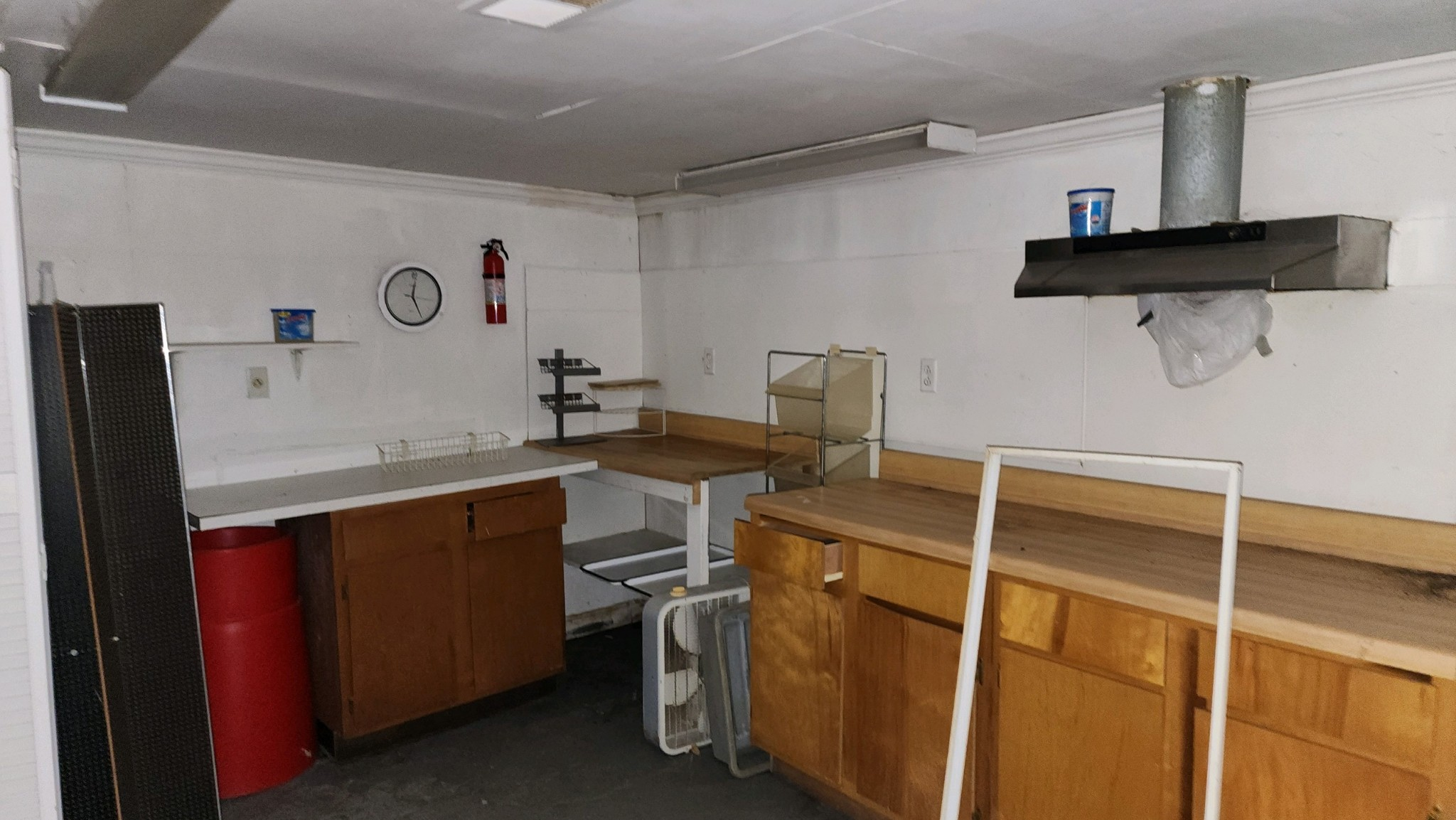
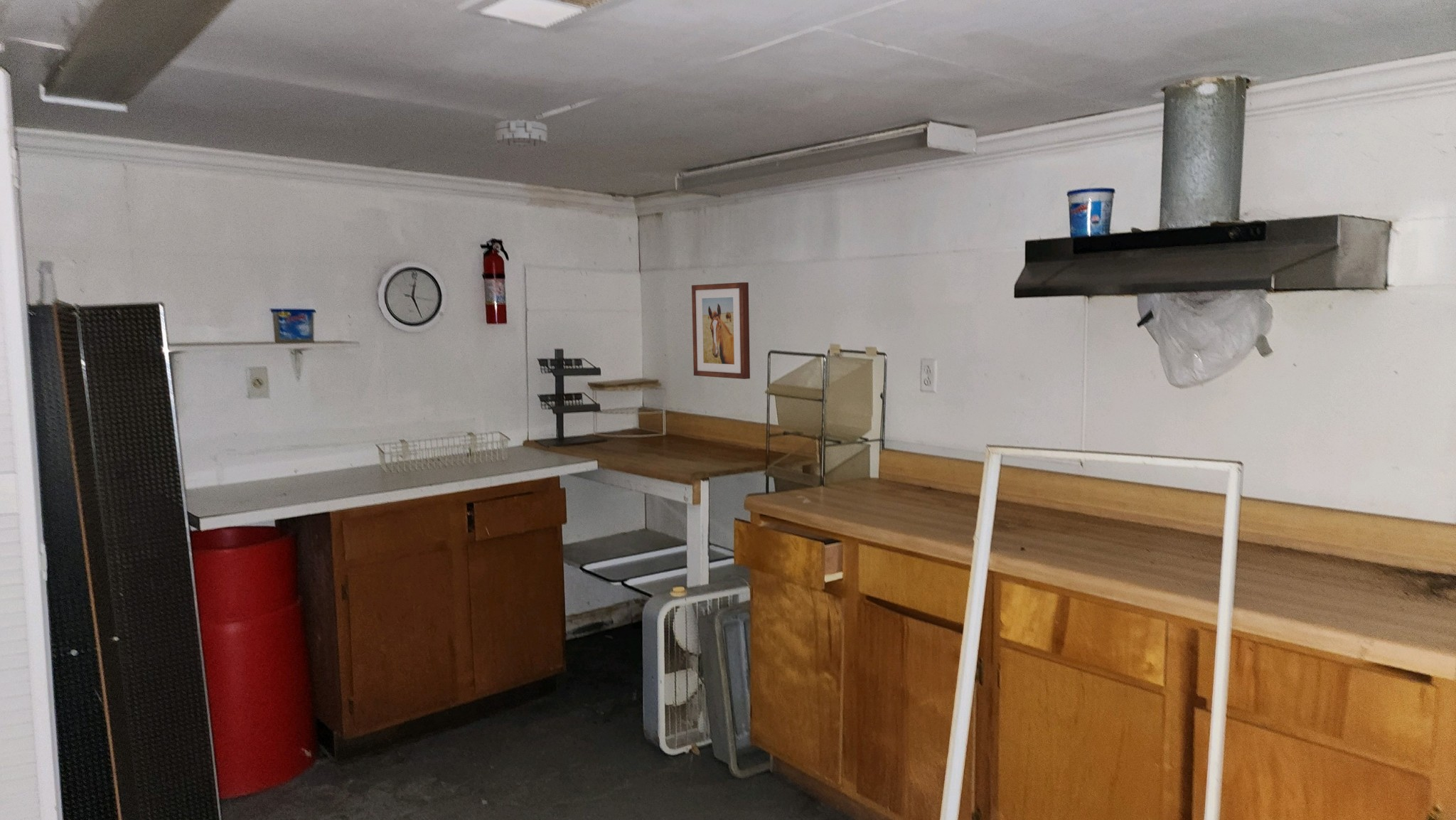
+ smoke detector [494,119,548,148]
+ wall art [691,282,751,380]
